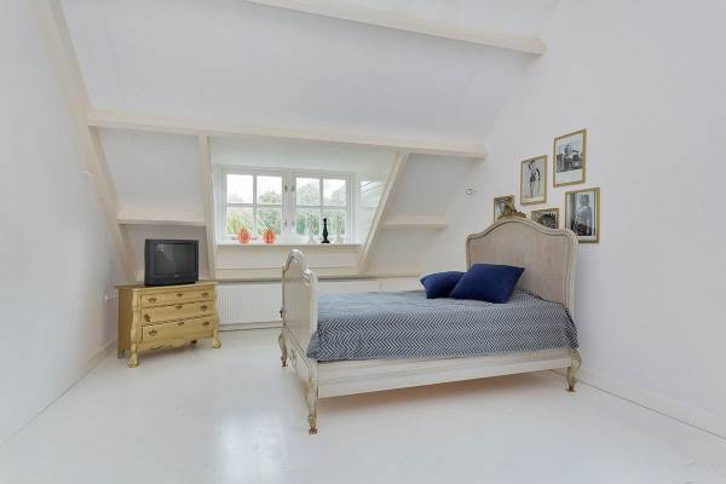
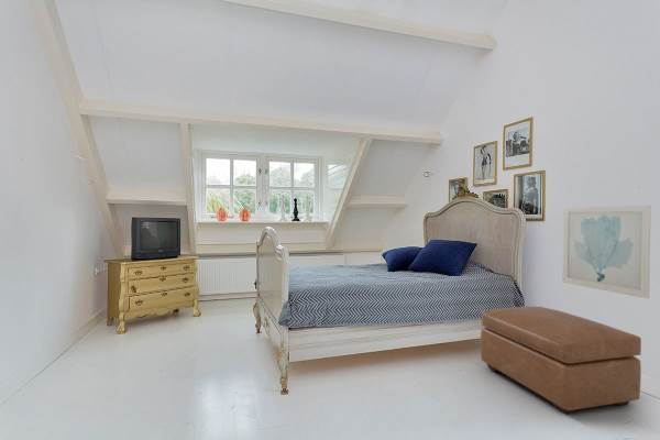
+ wall art [561,205,652,299]
+ ottoman [480,306,642,415]
